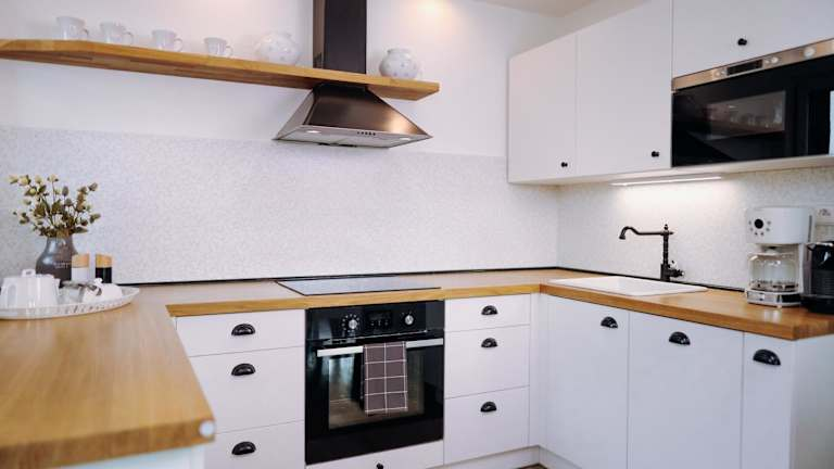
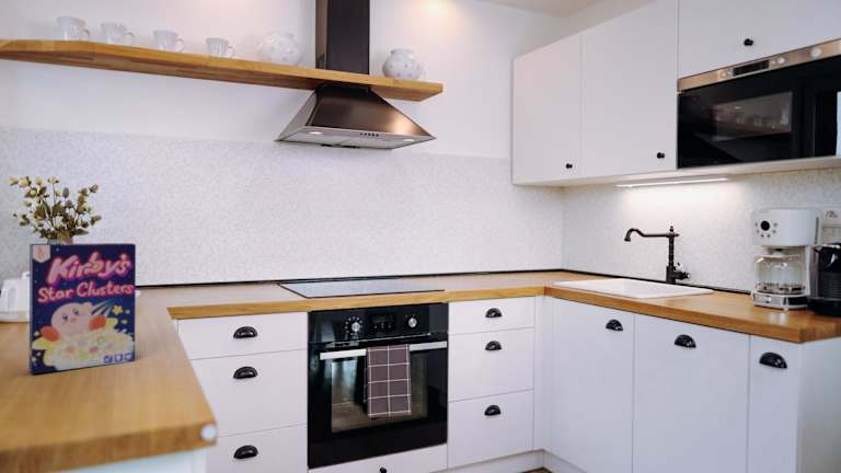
+ cereal box [28,242,137,374]
